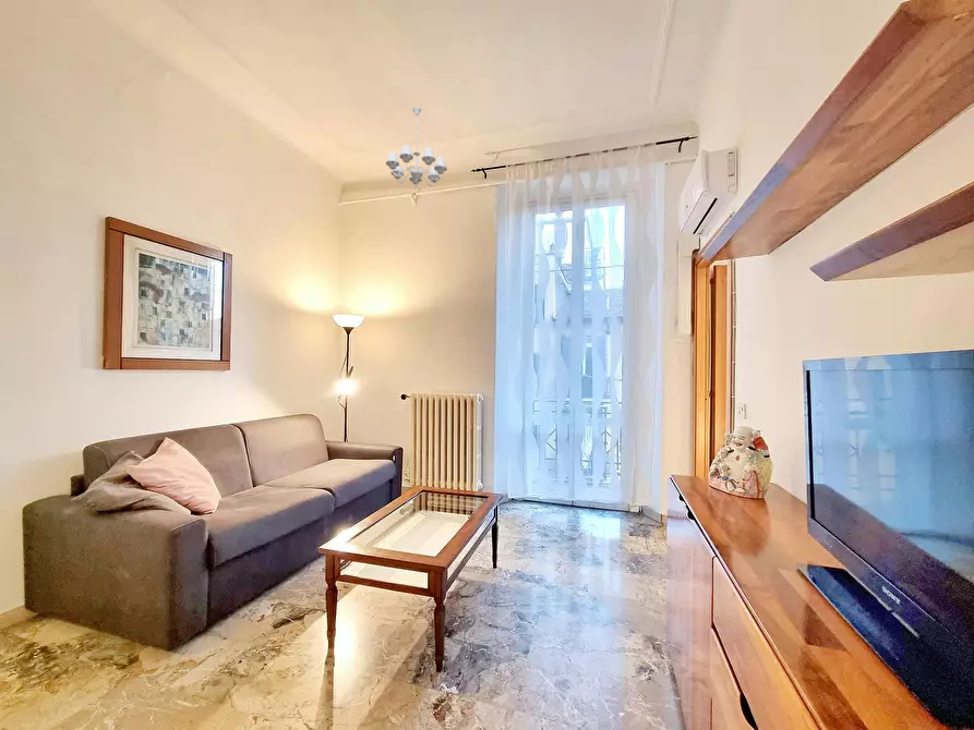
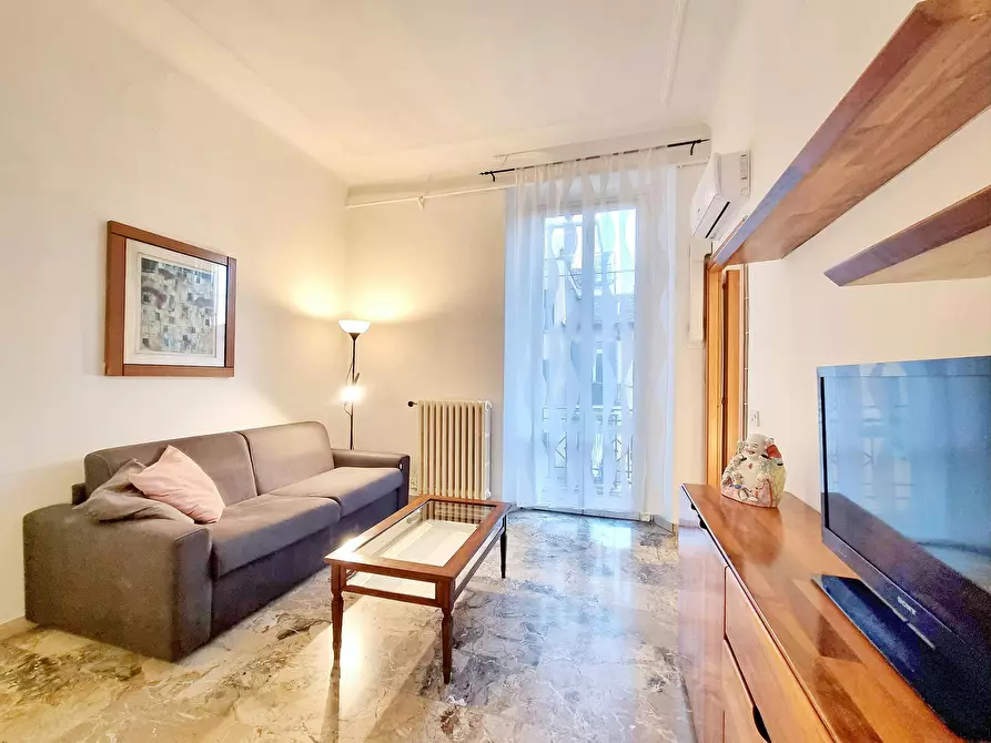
- chandelier [385,106,448,190]
